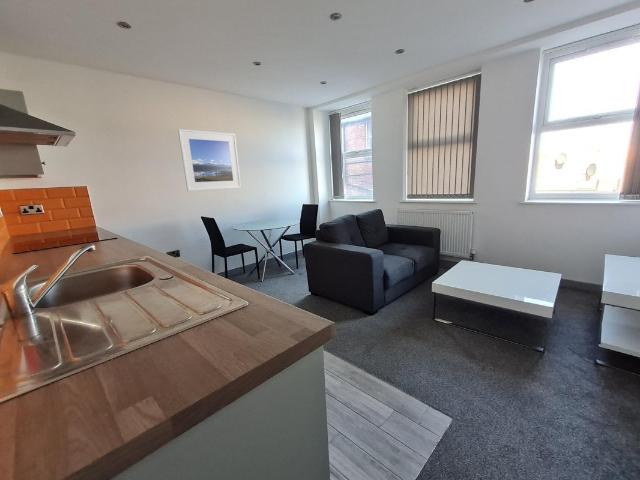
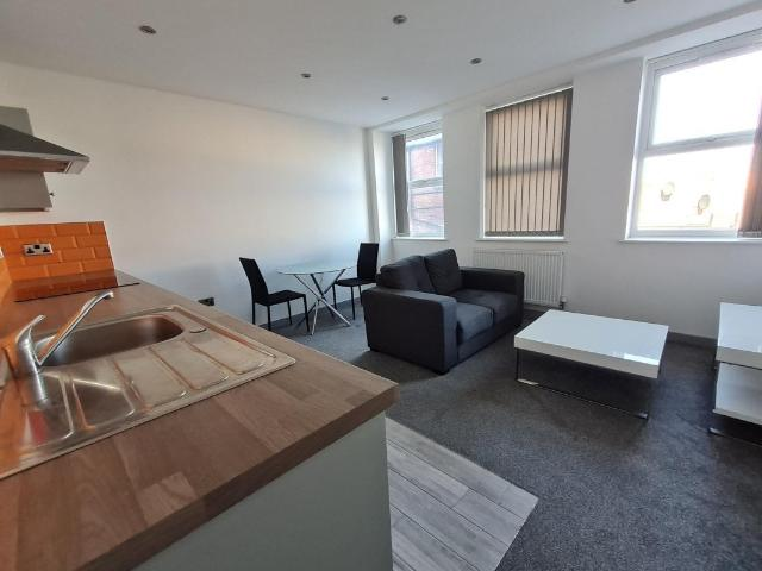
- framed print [177,128,242,192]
